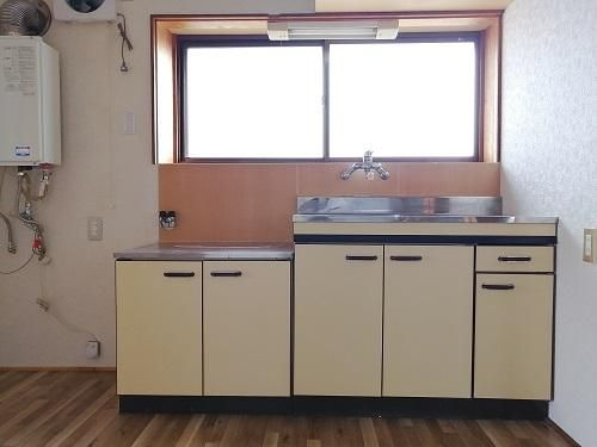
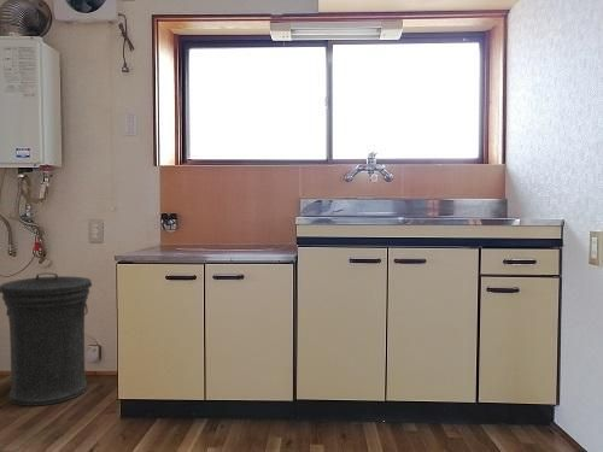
+ trash can [0,271,93,407]
